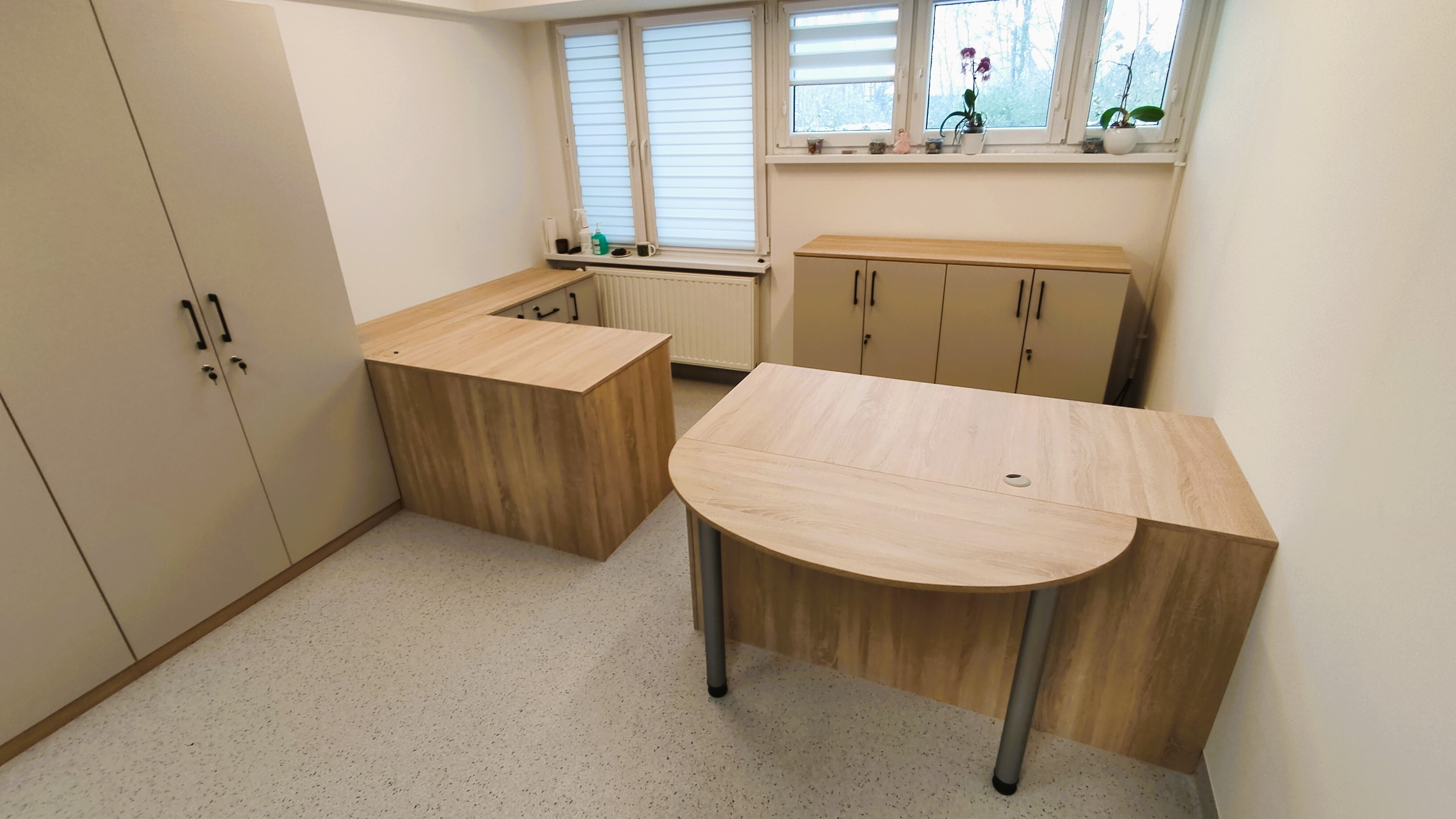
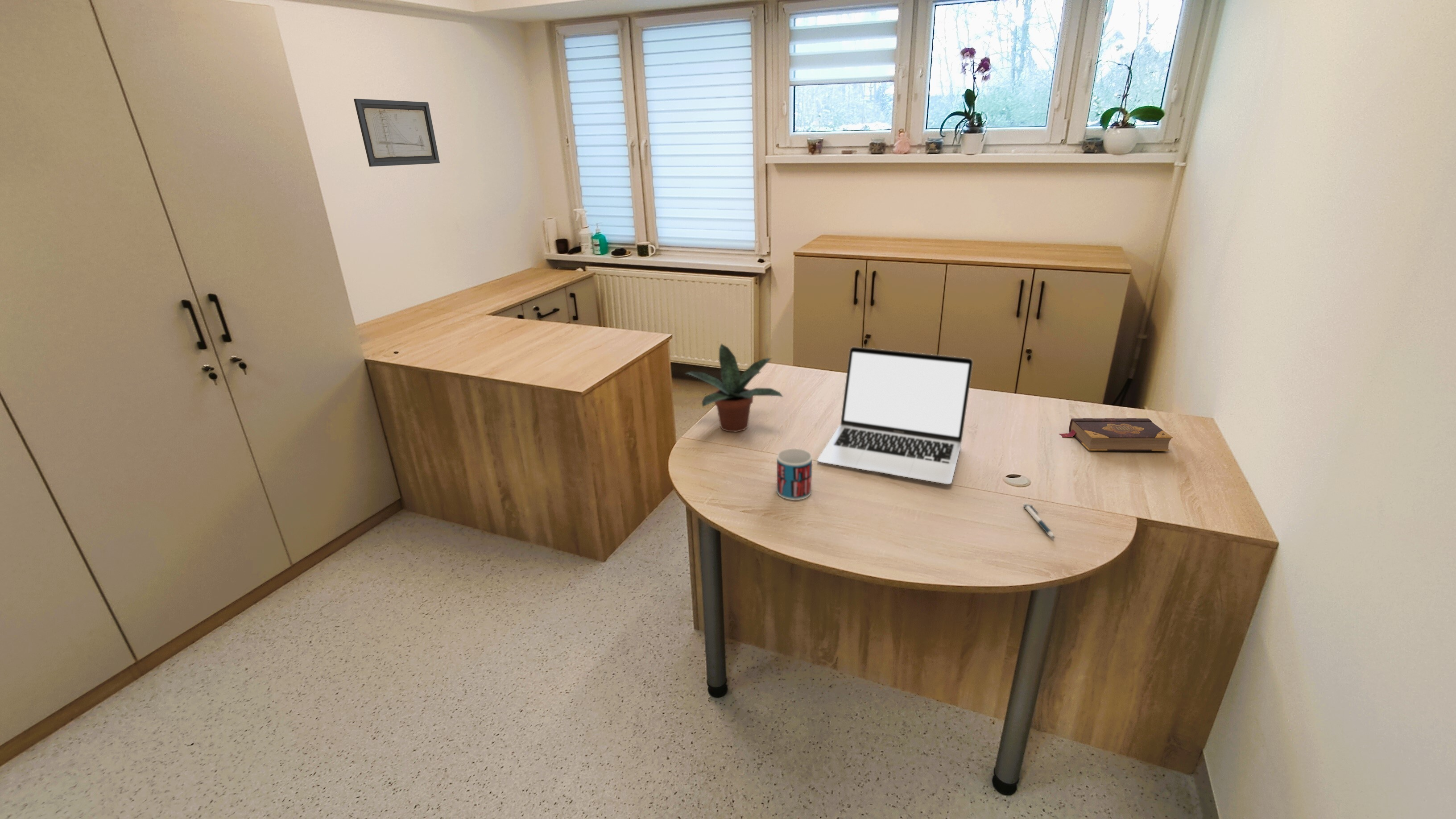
+ mug [776,448,813,501]
+ pen [1022,502,1055,539]
+ potted plant [684,343,784,432]
+ wall art [353,98,440,167]
+ laptop [817,347,973,485]
+ book [1059,418,1173,451]
